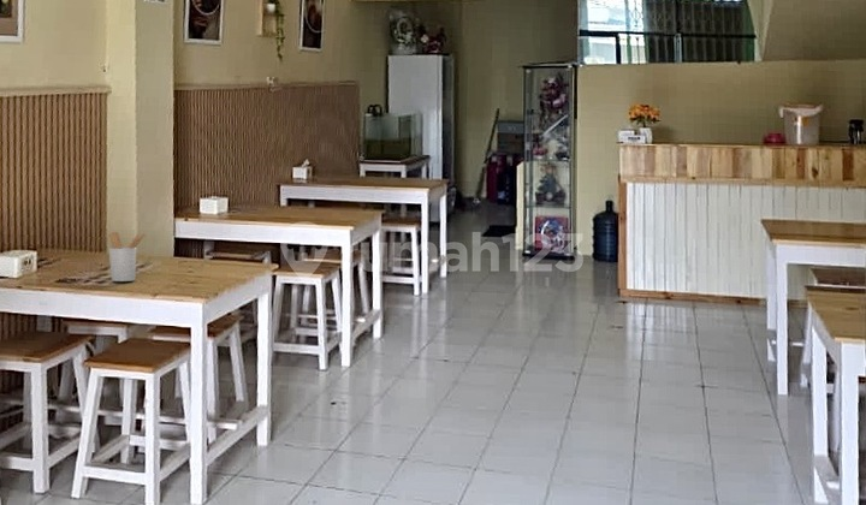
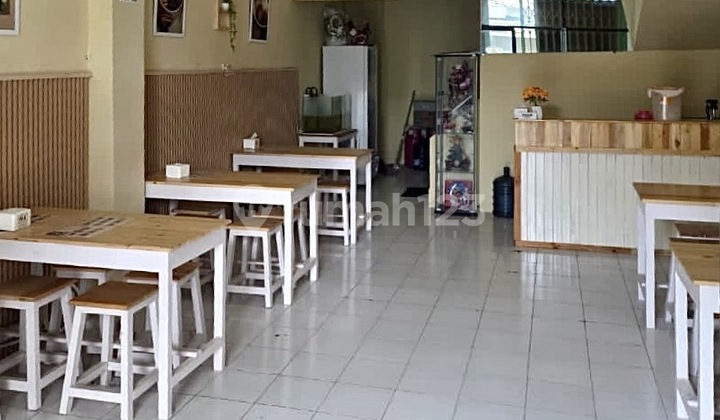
- utensil holder [108,231,147,283]
